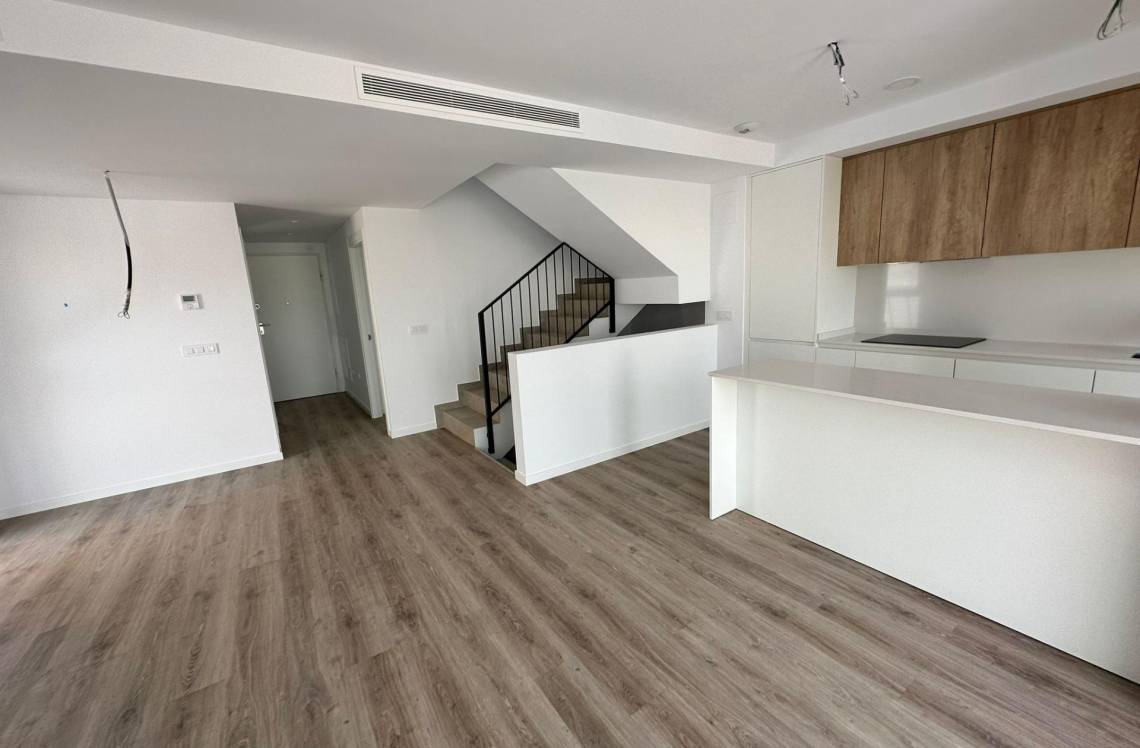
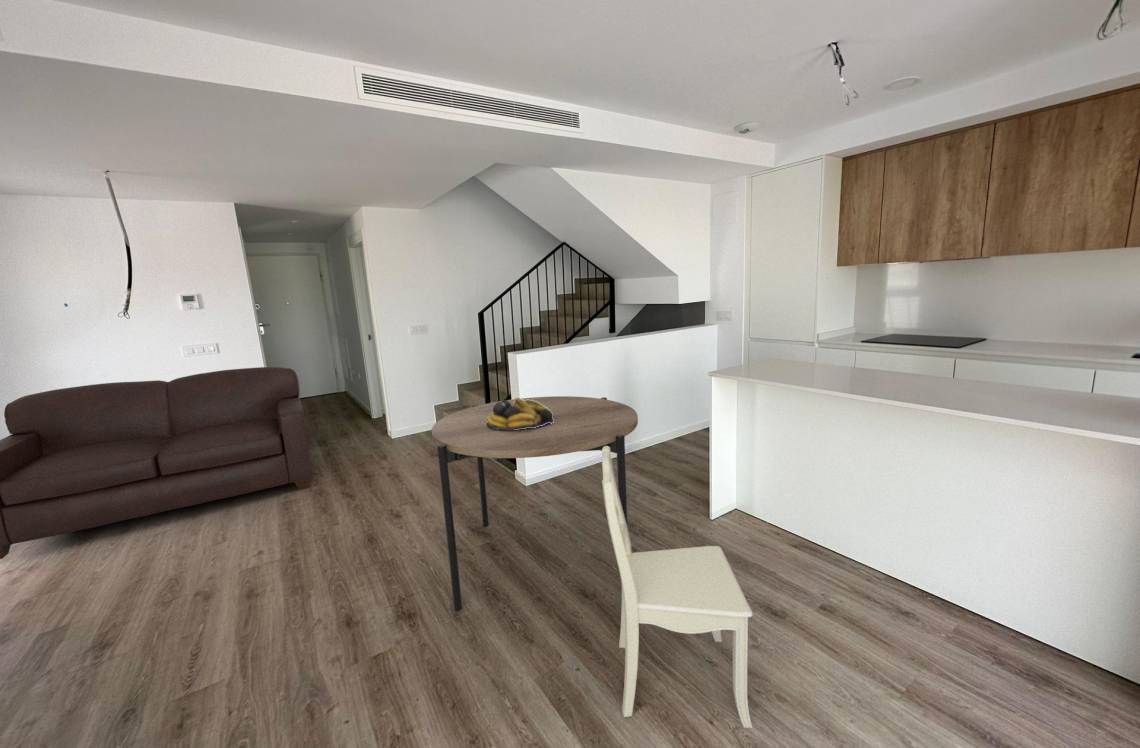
+ dining table [431,395,639,612]
+ sofa [0,366,314,560]
+ dining chair [601,446,754,729]
+ fruit bowl [487,396,554,430]
